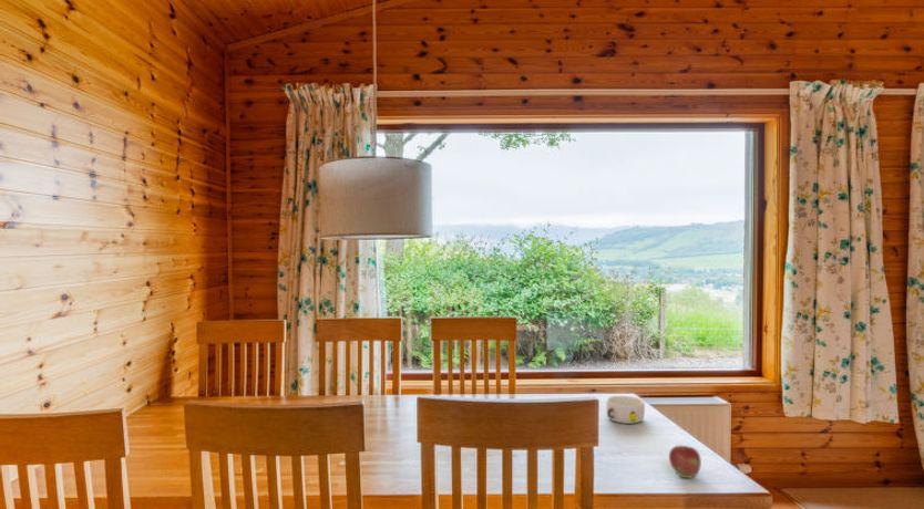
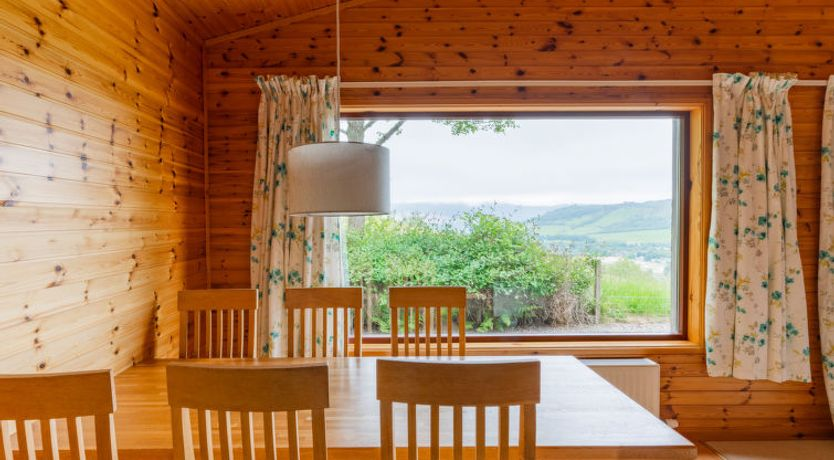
- bowl [605,394,646,425]
- fruit [668,445,702,479]
